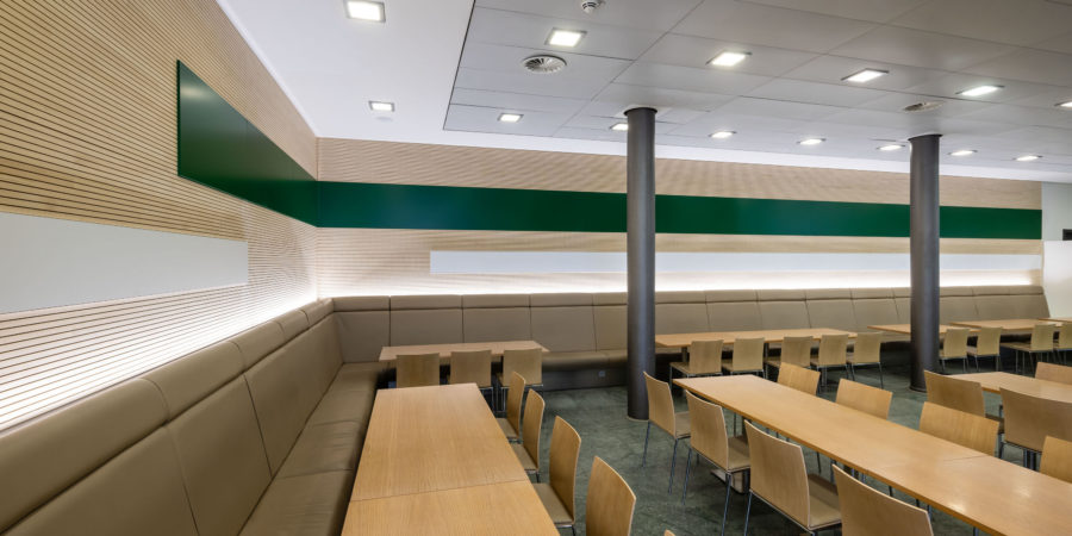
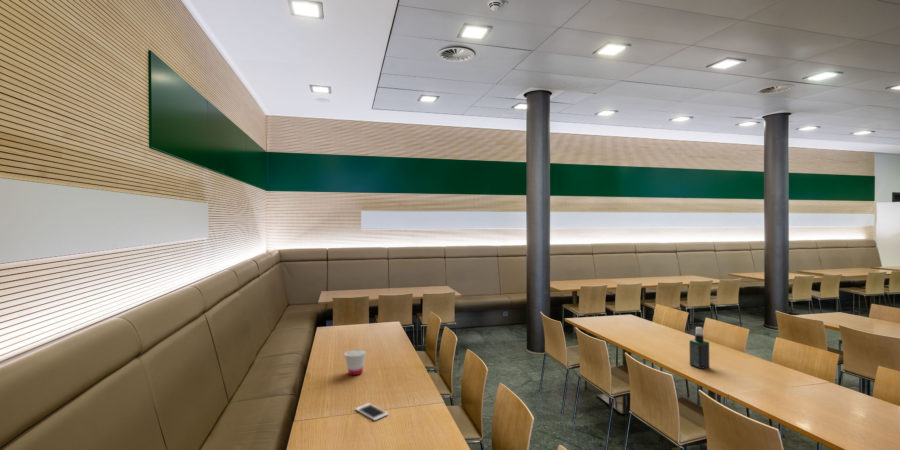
+ cup [344,349,367,376]
+ spray bottle [689,326,710,370]
+ cell phone [354,402,389,421]
